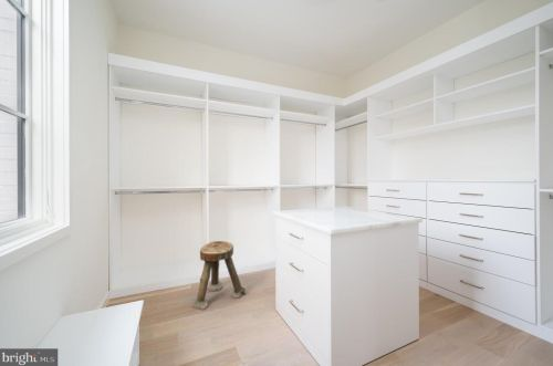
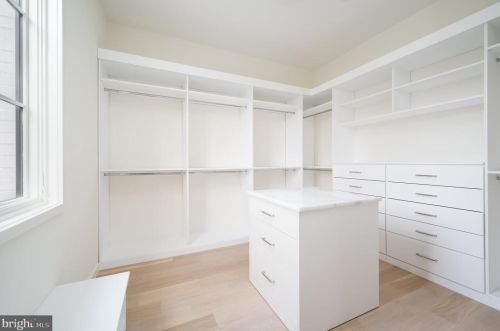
- stool [191,240,247,311]
